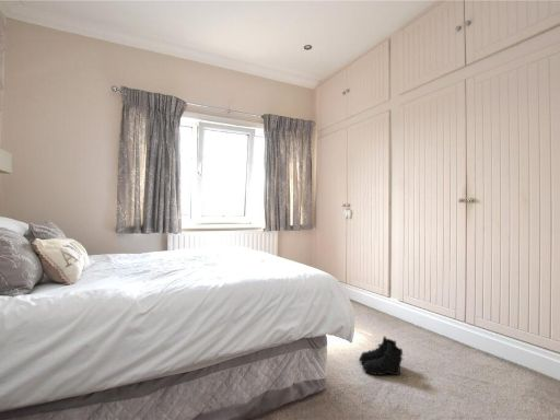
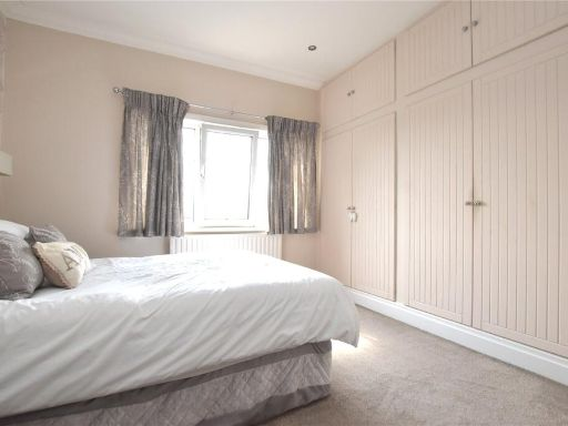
- boots [358,335,405,376]
